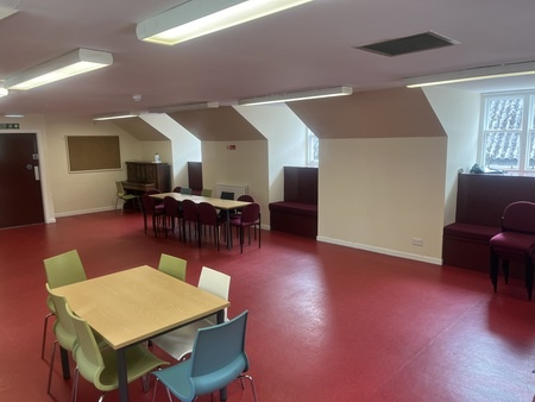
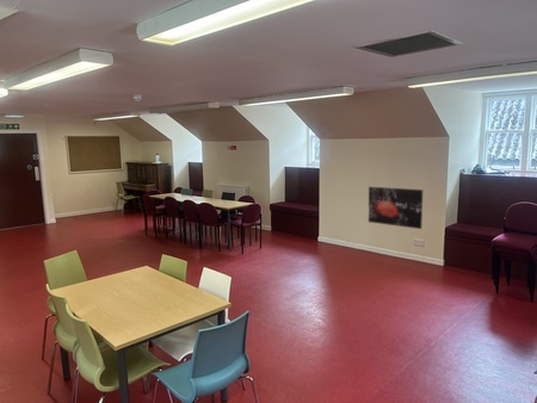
+ wall art [368,186,424,230]
